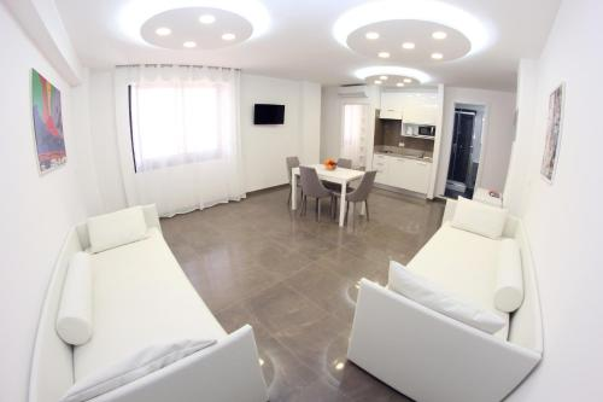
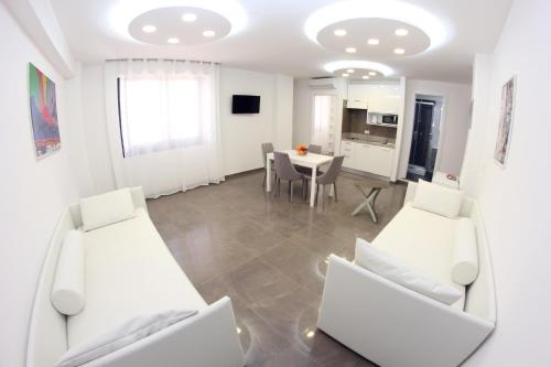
+ side table [350,180,390,224]
